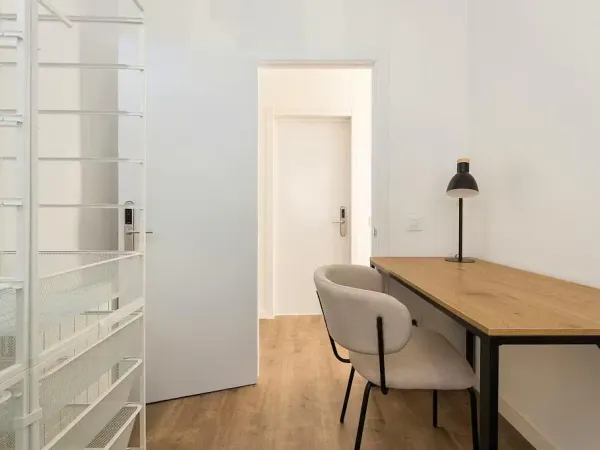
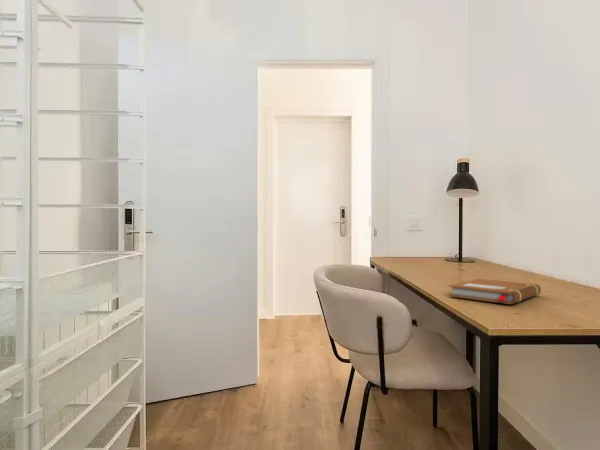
+ notebook [447,278,542,305]
